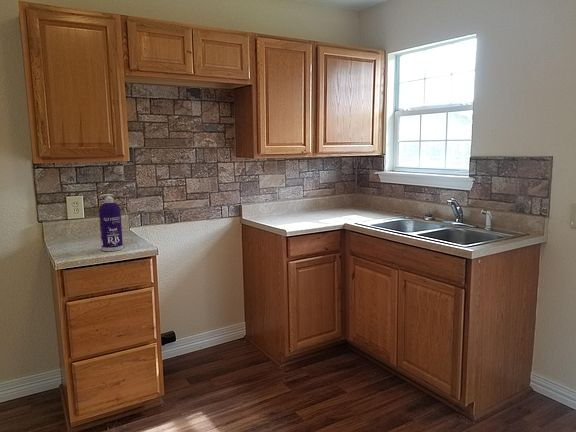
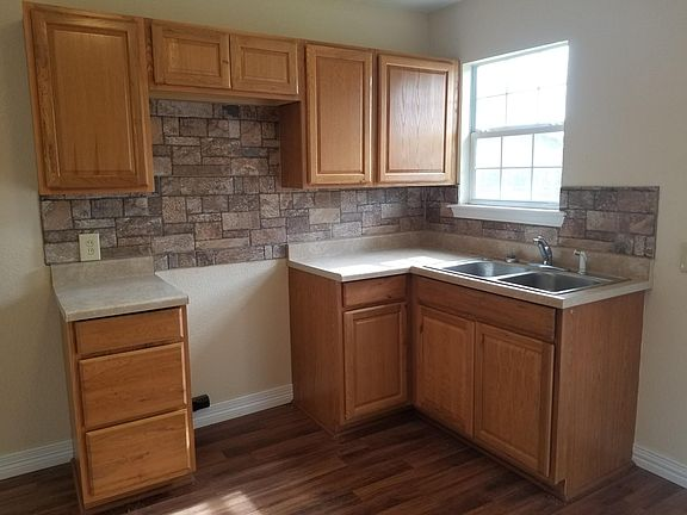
- spray bottle [98,193,124,252]
